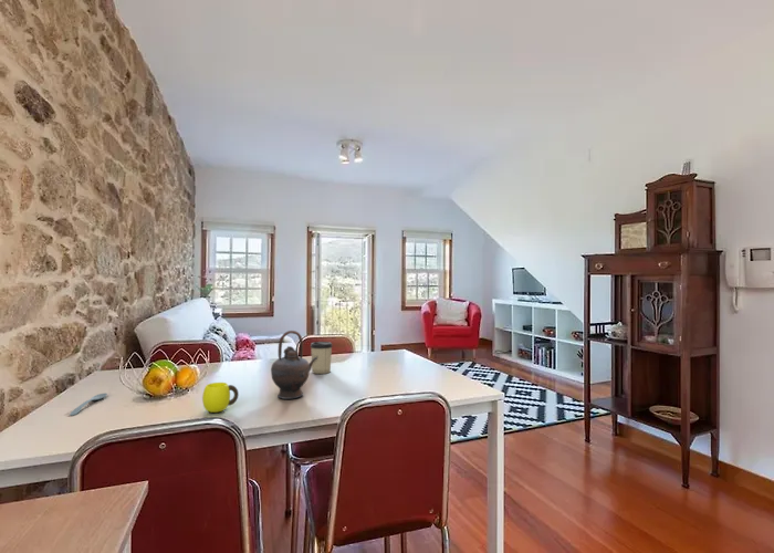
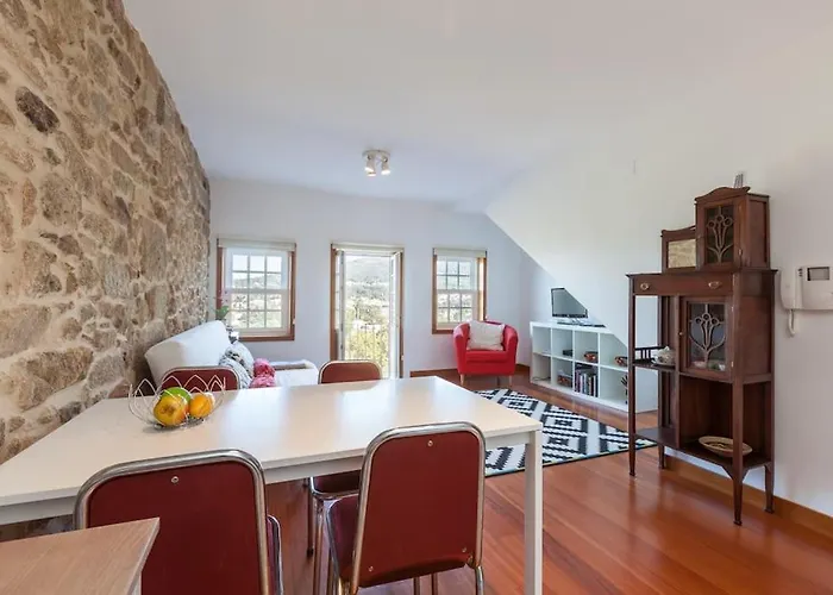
- cup [310,341,334,375]
- spoon [69,393,108,417]
- cup [201,382,240,414]
- teapot [270,330,317,400]
